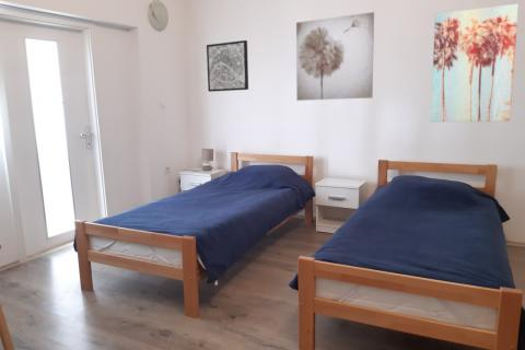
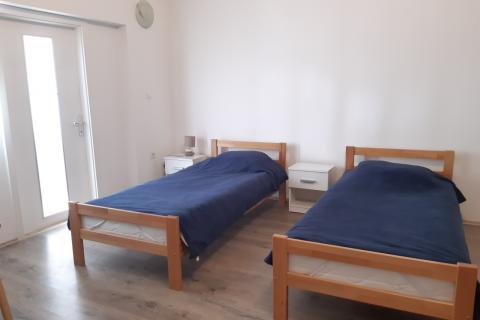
- wall art [295,11,375,102]
- wall art [206,39,249,93]
- wall art [430,3,520,122]
